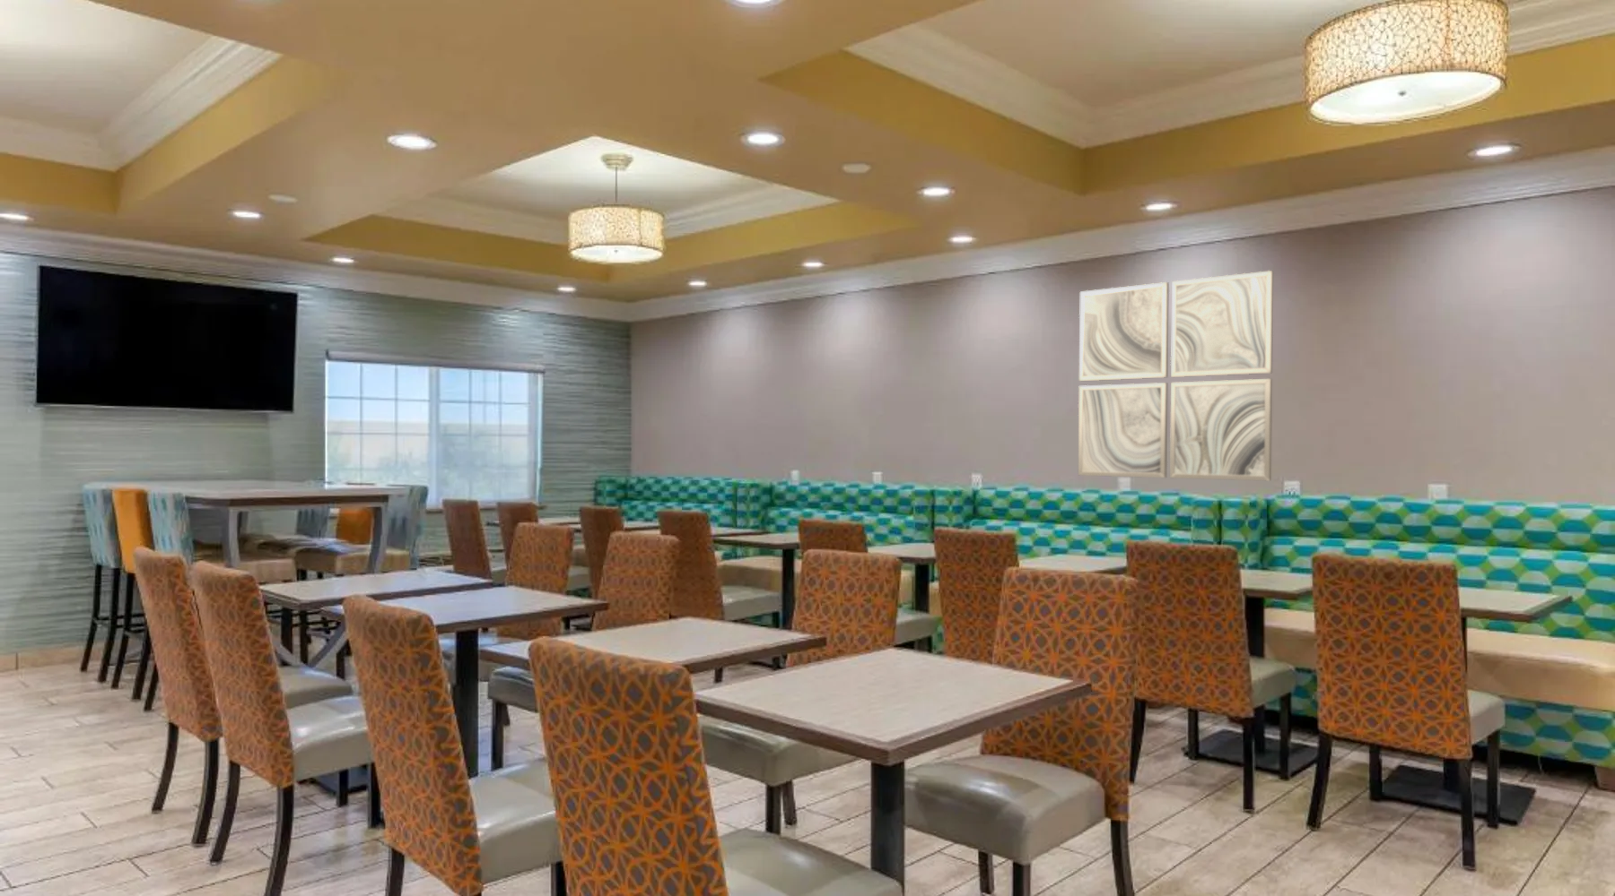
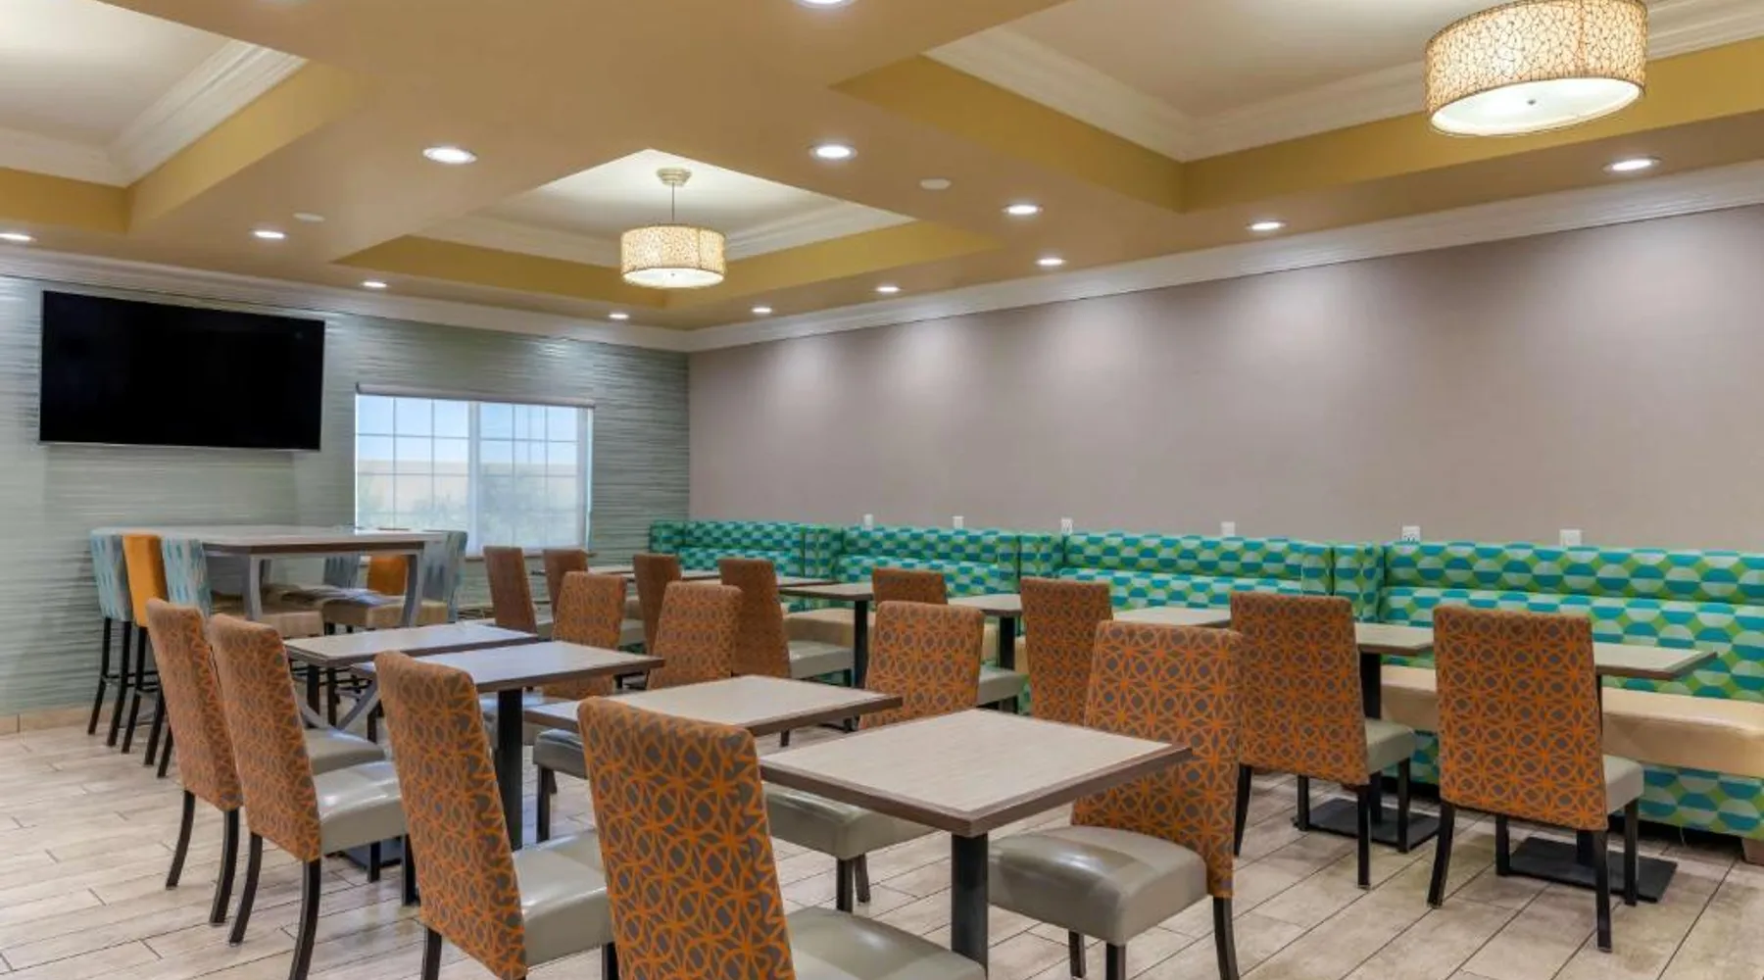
- wall art [1077,269,1274,482]
